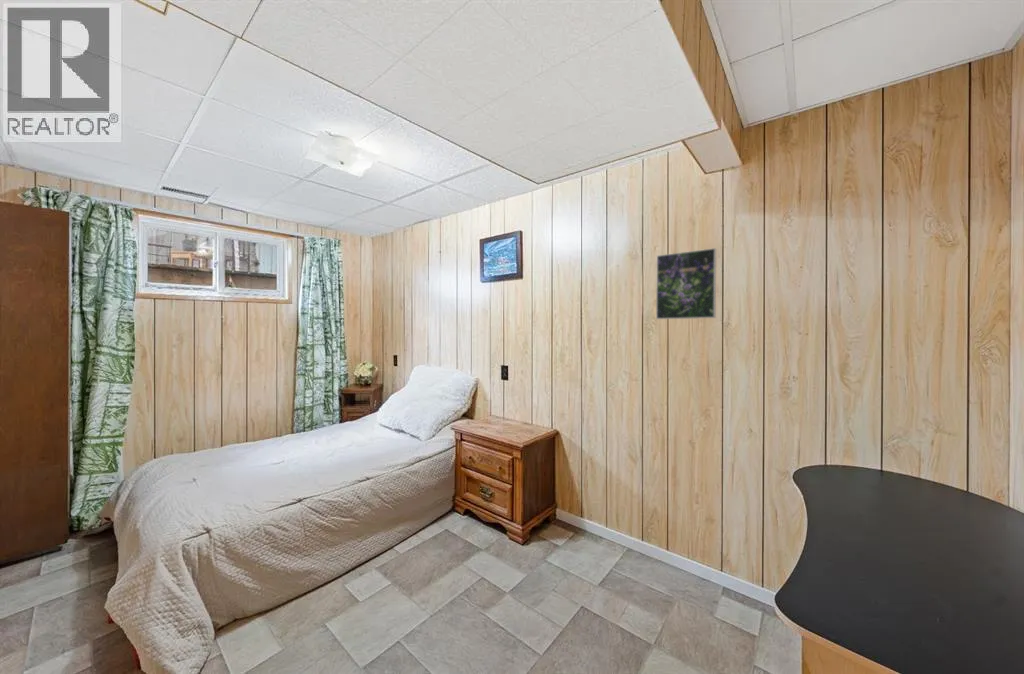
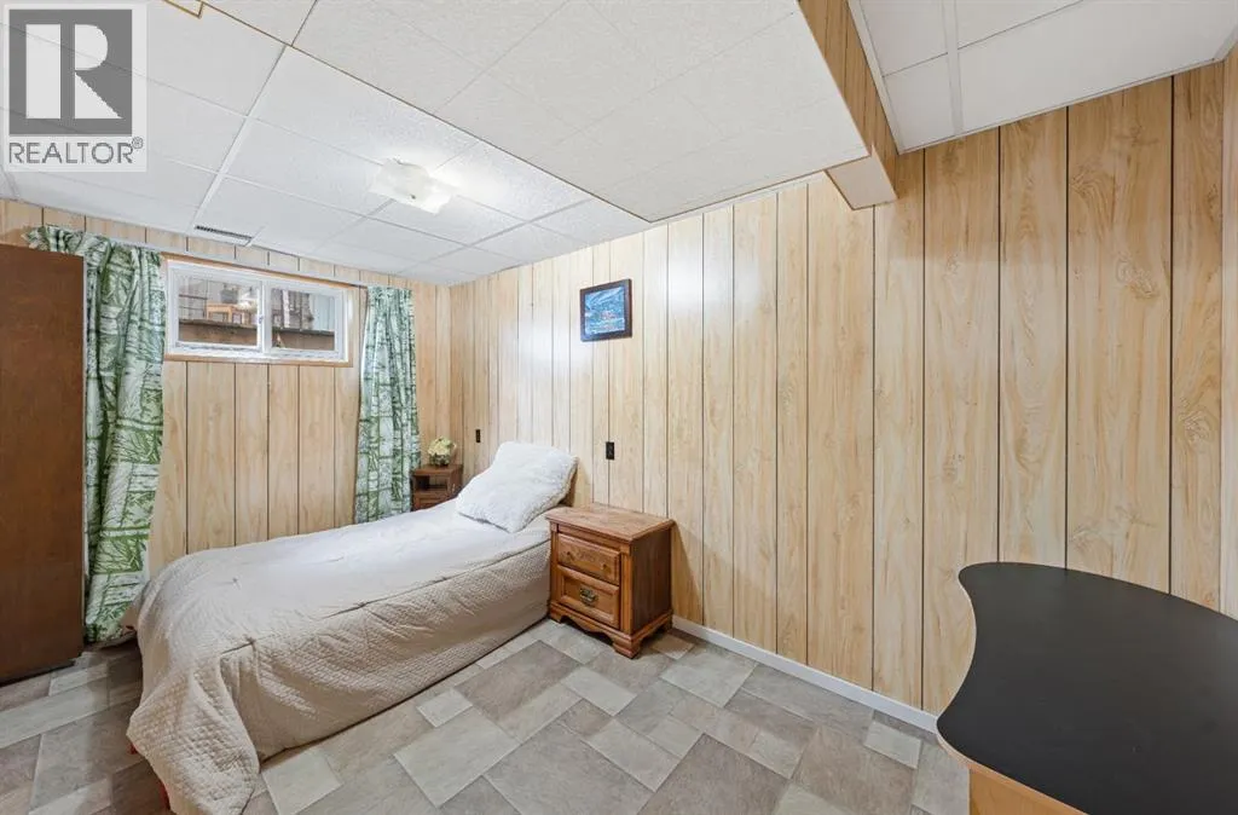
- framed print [655,247,717,320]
